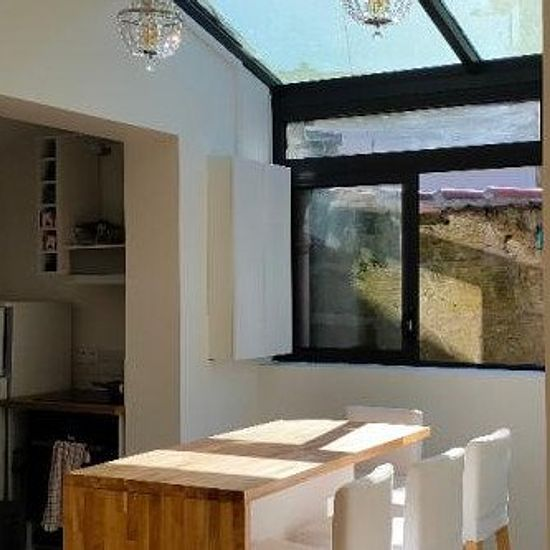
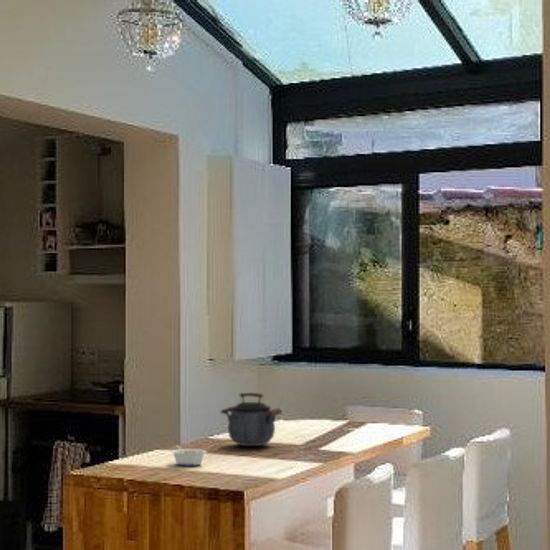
+ kettle [220,392,283,447]
+ legume [170,445,208,467]
